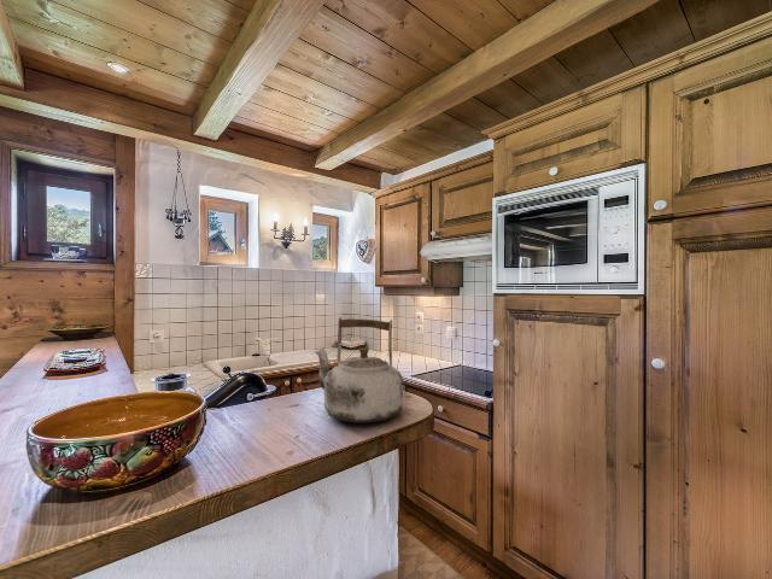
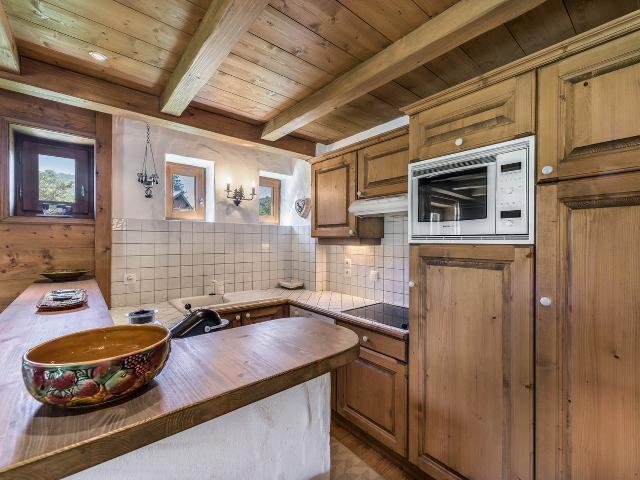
- kettle [314,316,404,425]
